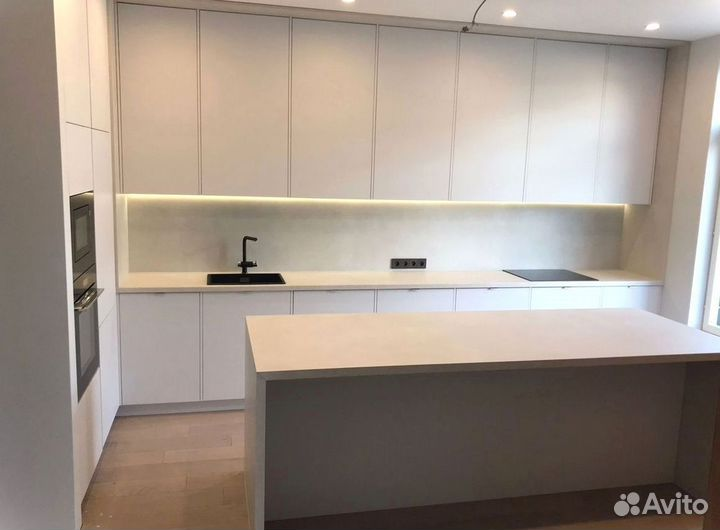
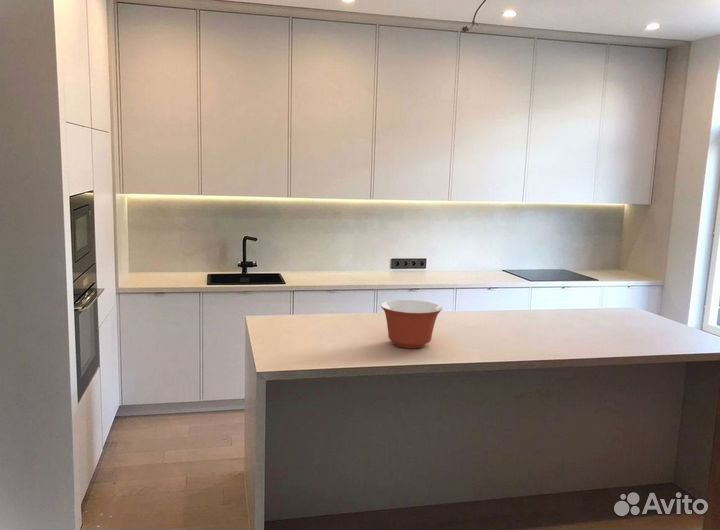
+ mixing bowl [380,299,443,349]
